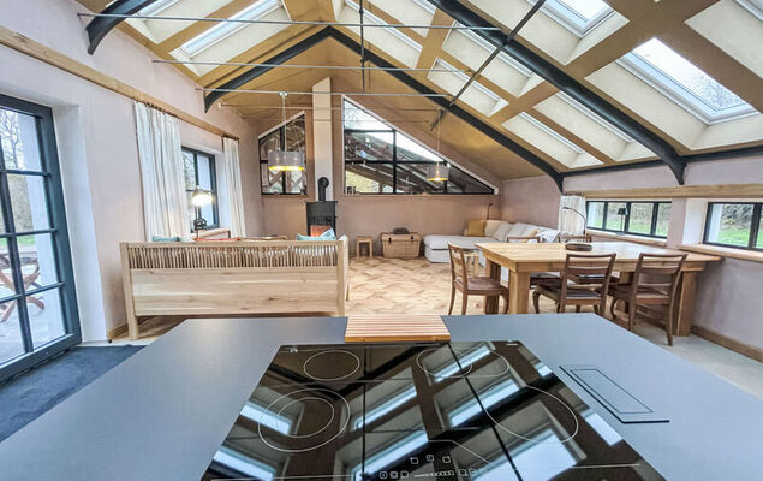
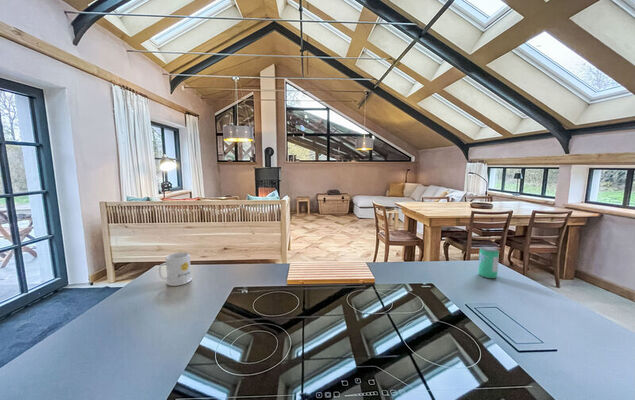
+ mug [158,251,193,287]
+ beverage can [477,246,500,279]
